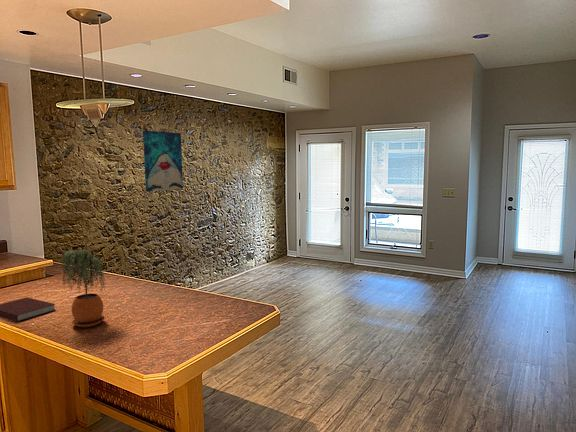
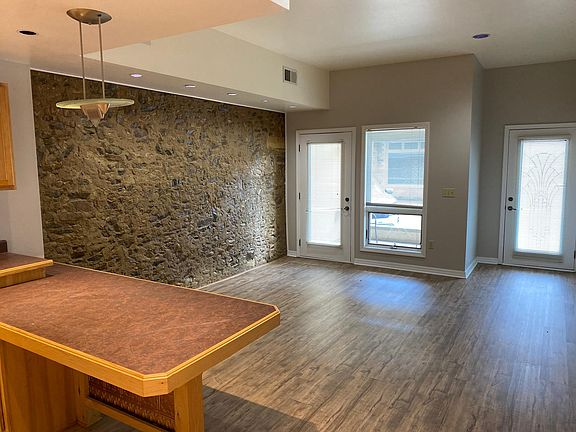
- notebook [0,296,56,323]
- wall art [142,129,184,192]
- potted plant [60,248,107,328]
